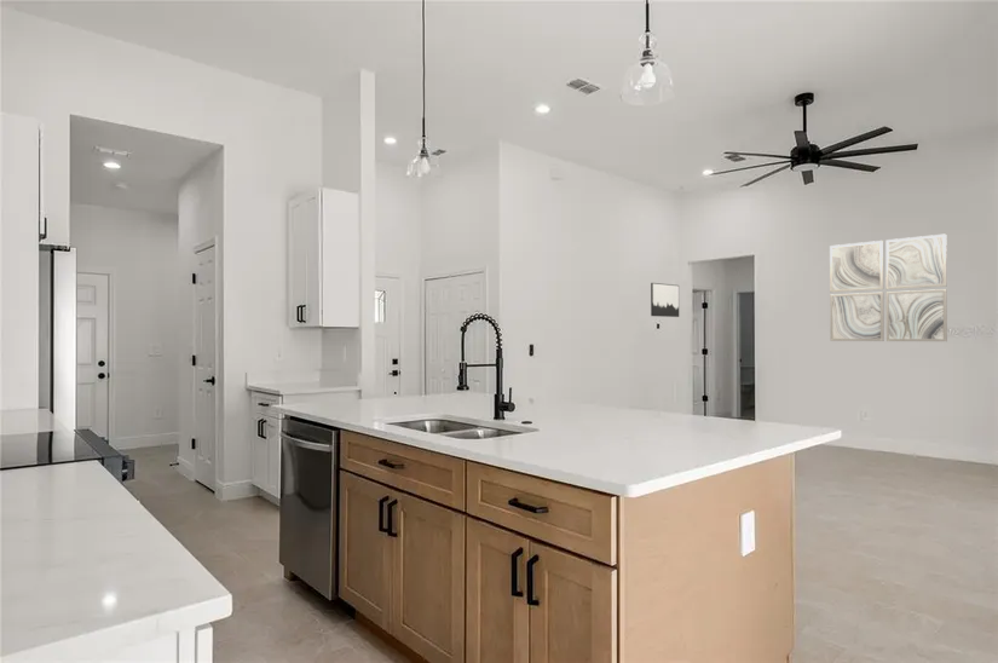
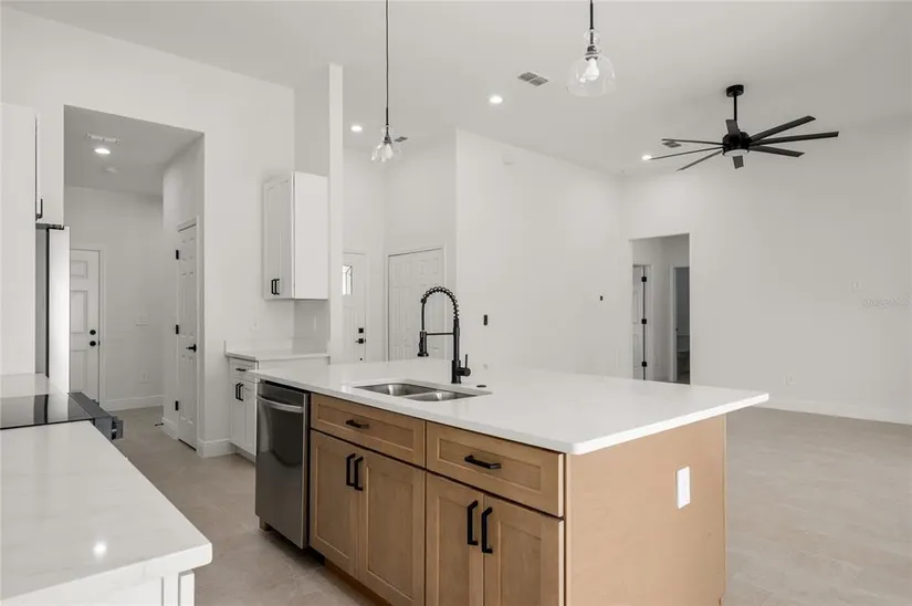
- wall art [650,282,680,318]
- wall art [829,232,948,342]
